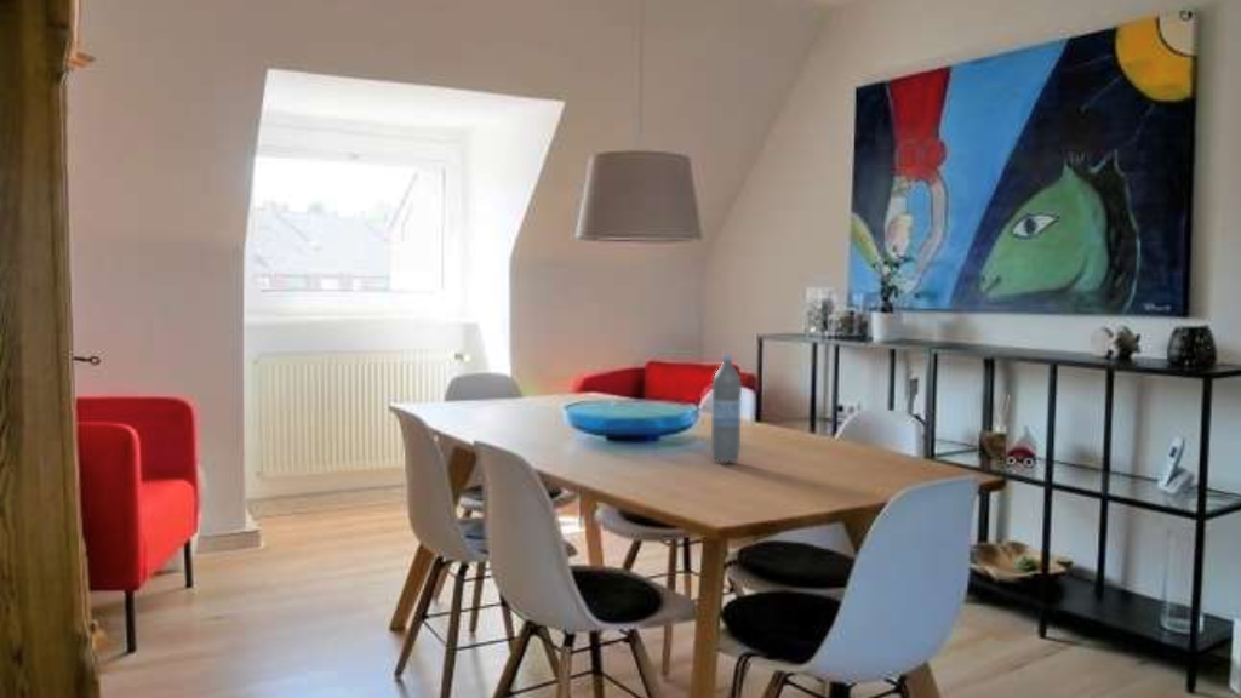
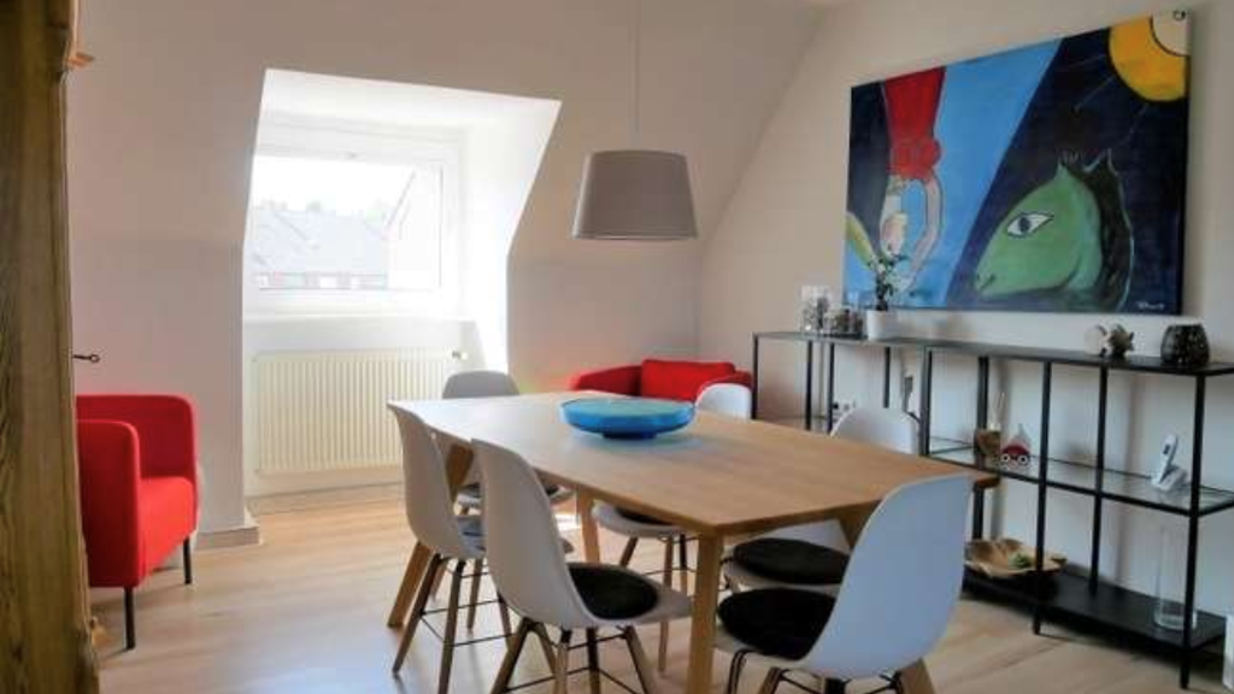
- water bottle [710,354,743,464]
